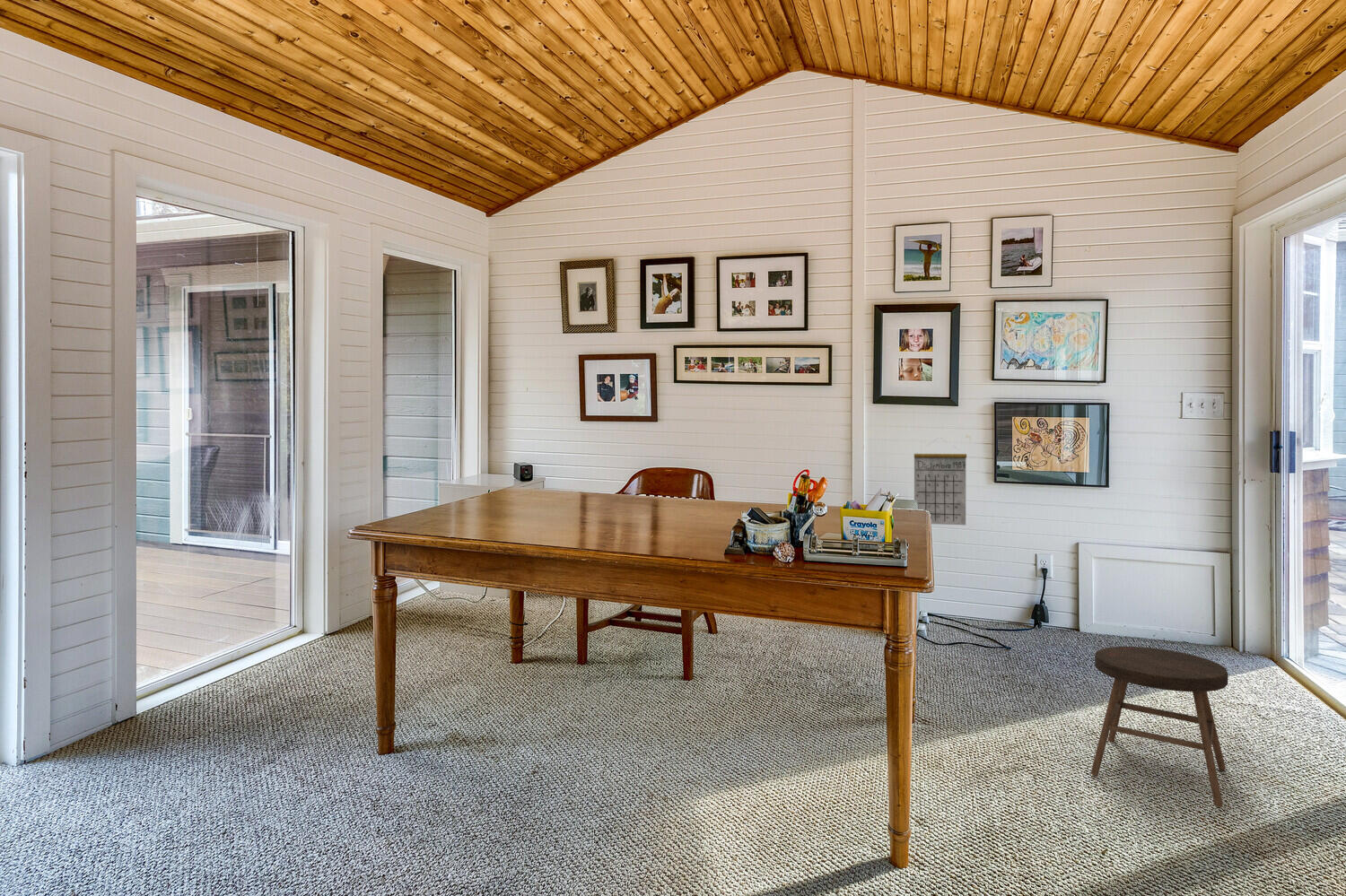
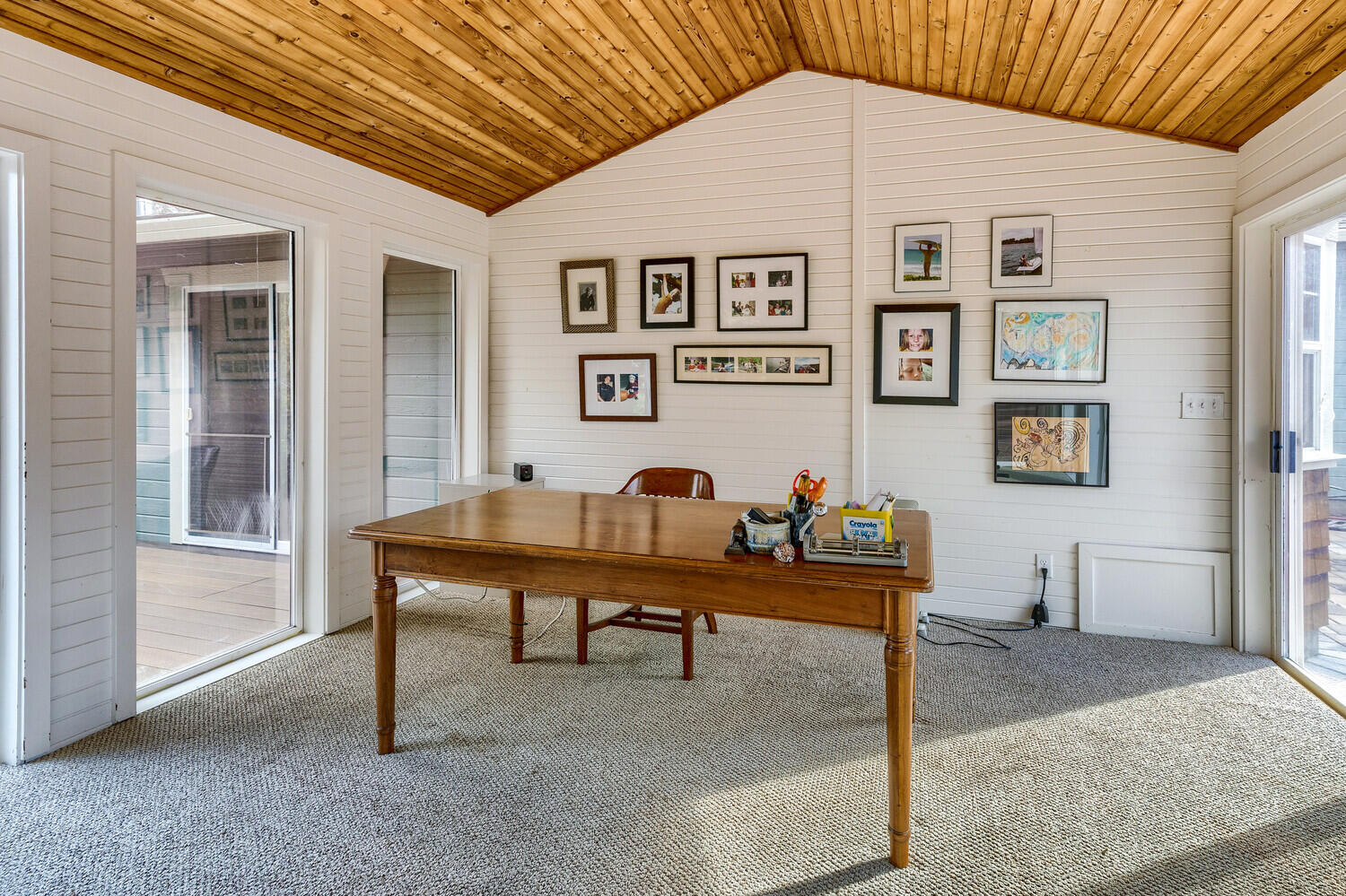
- stool [1090,646,1229,808]
- calendar [913,438,967,526]
